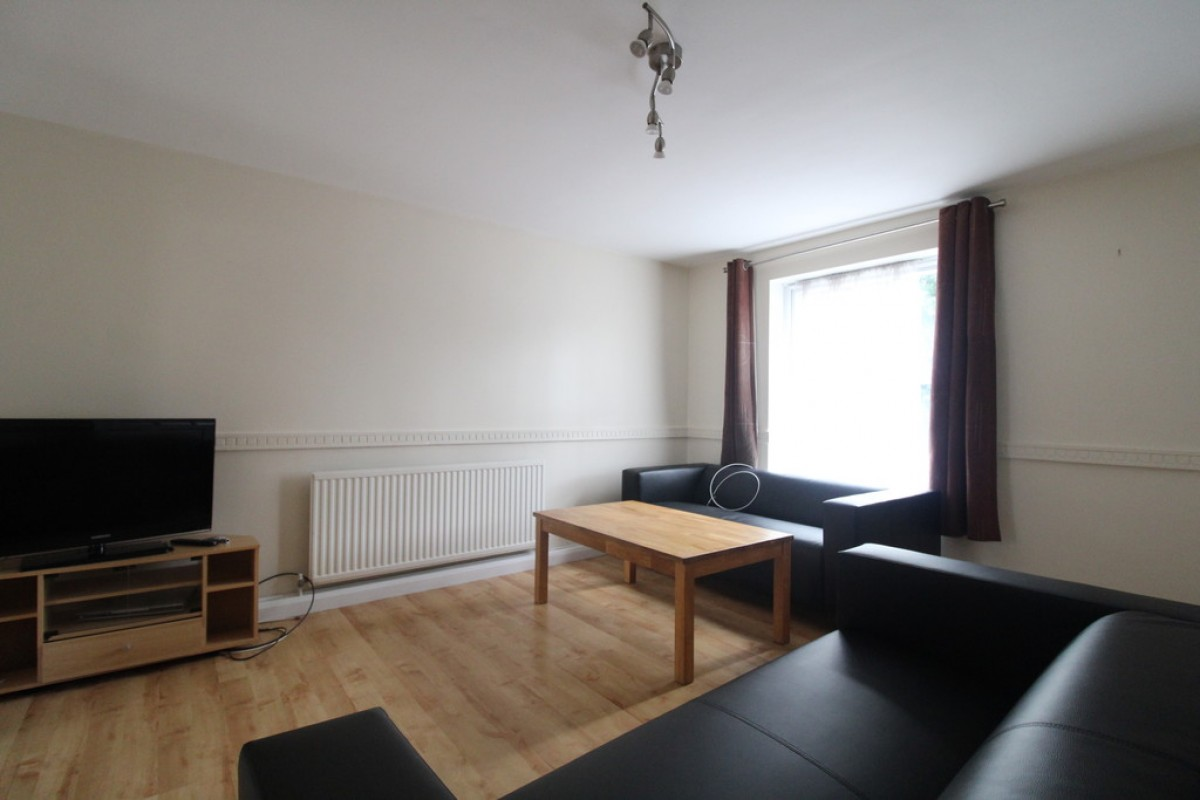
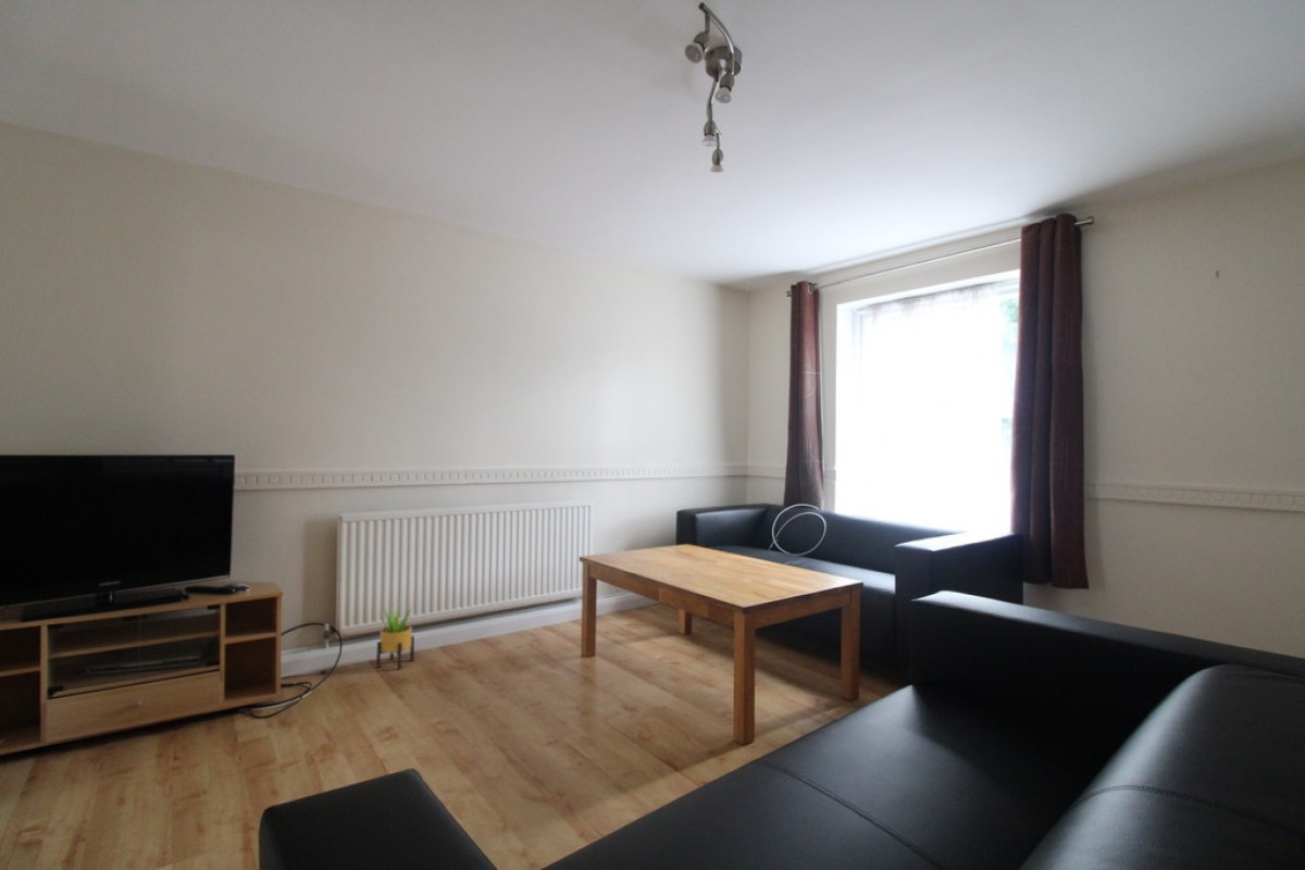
+ potted plant [375,604,415,670]
